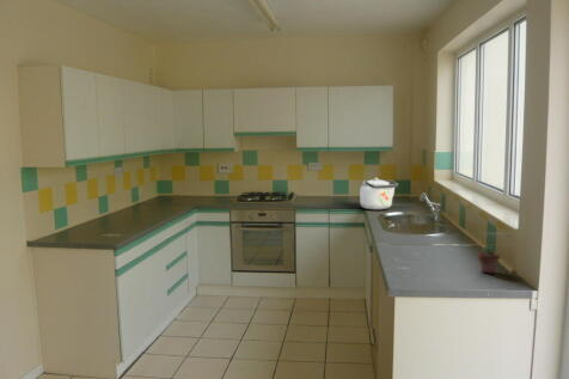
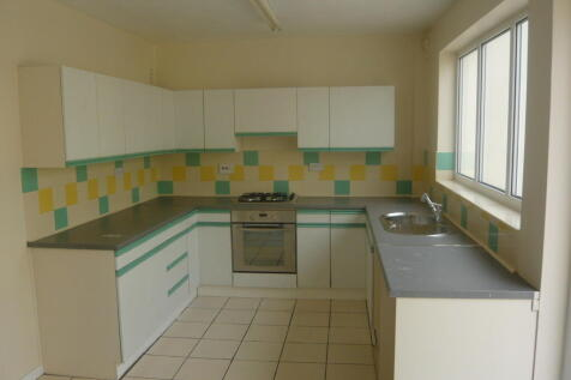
- potted succulent [477,244,501,275]
- kettle [359,177,399,210]
